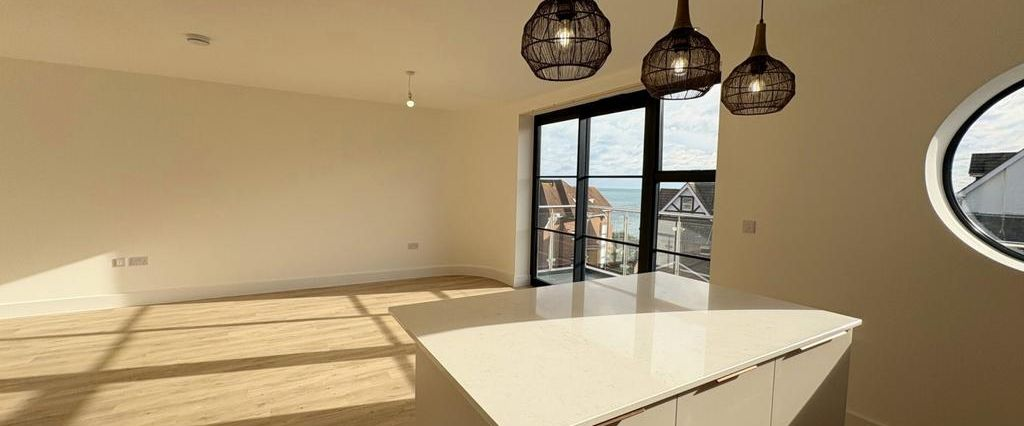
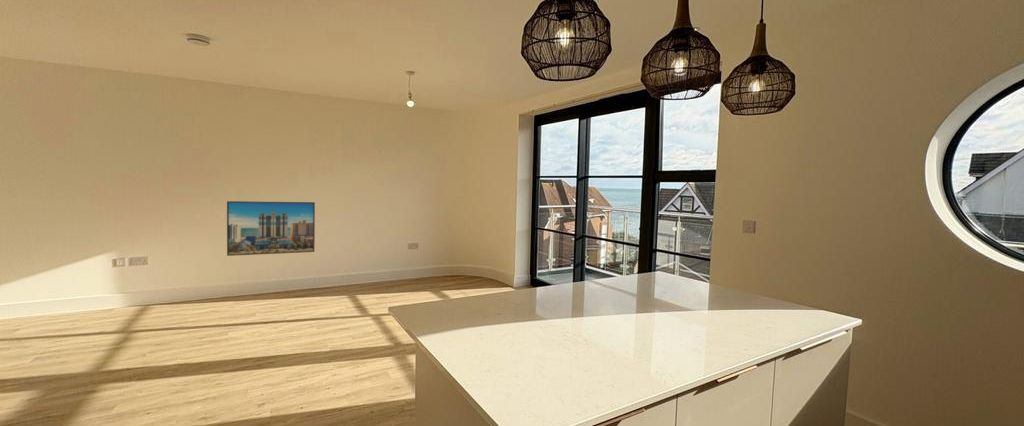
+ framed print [226,200,316,257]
